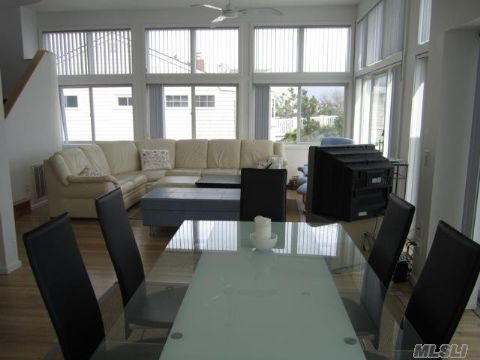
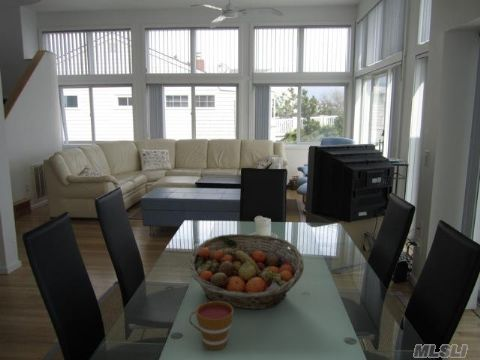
+ fruit basket [188,233,305,310]
+ cup [188,301,235,351]
